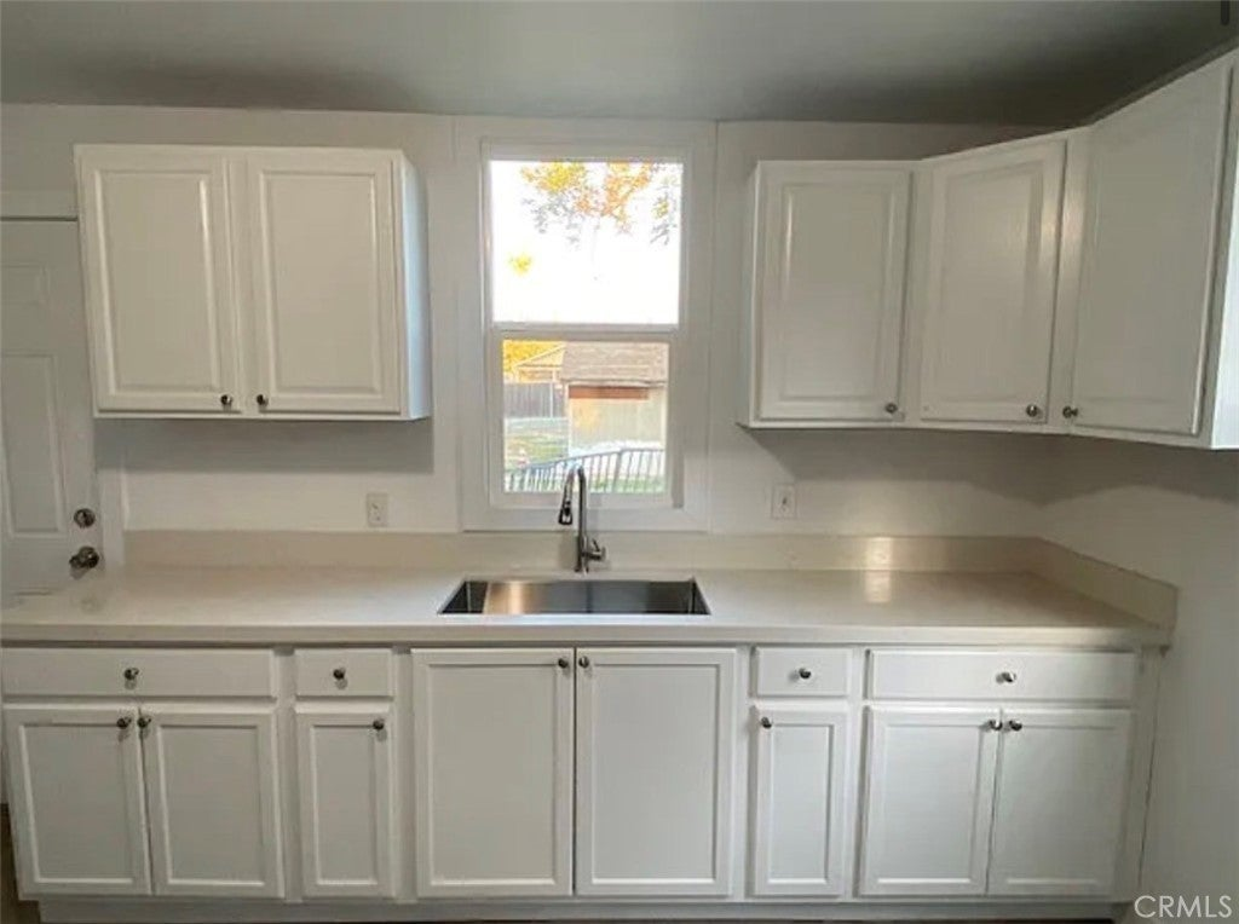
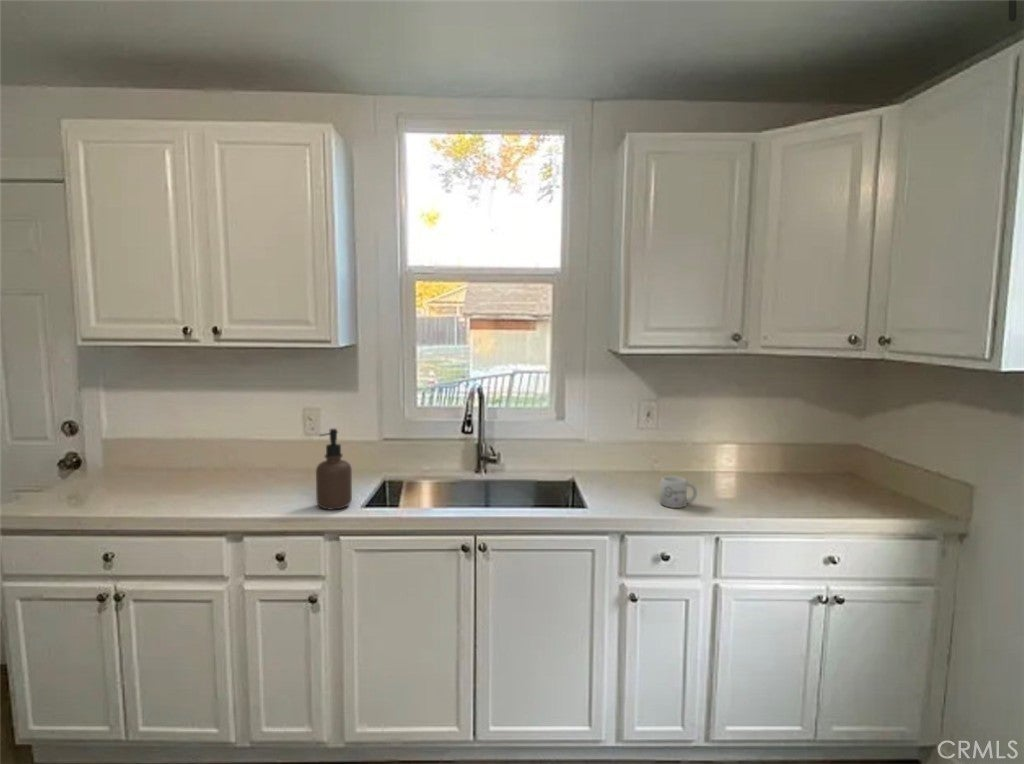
+ soap dispenser [315,428,353,511]
+ mug [659,475,698,509]
